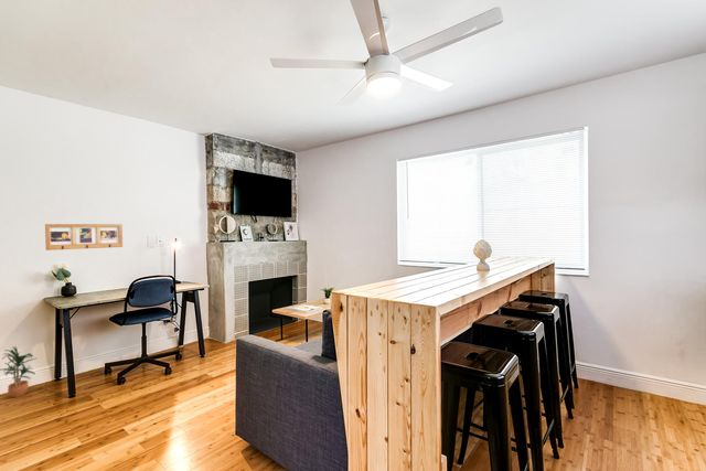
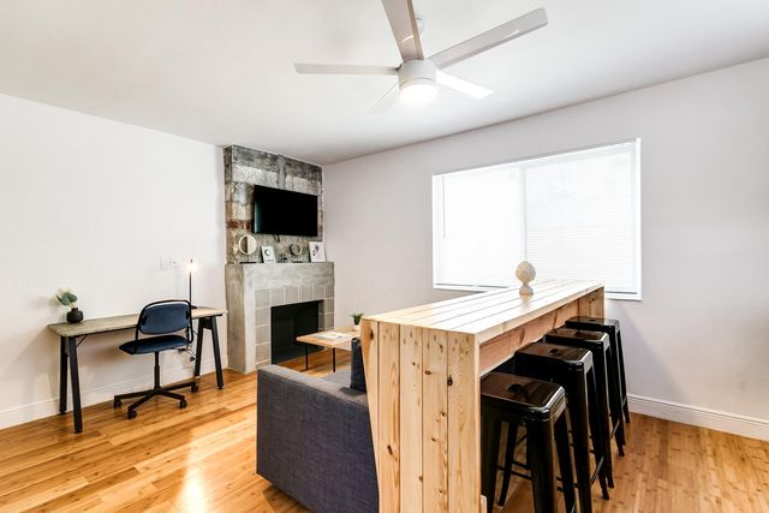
- picture frame [44,223,124,251]
- potted plant [0,345,36,398]
